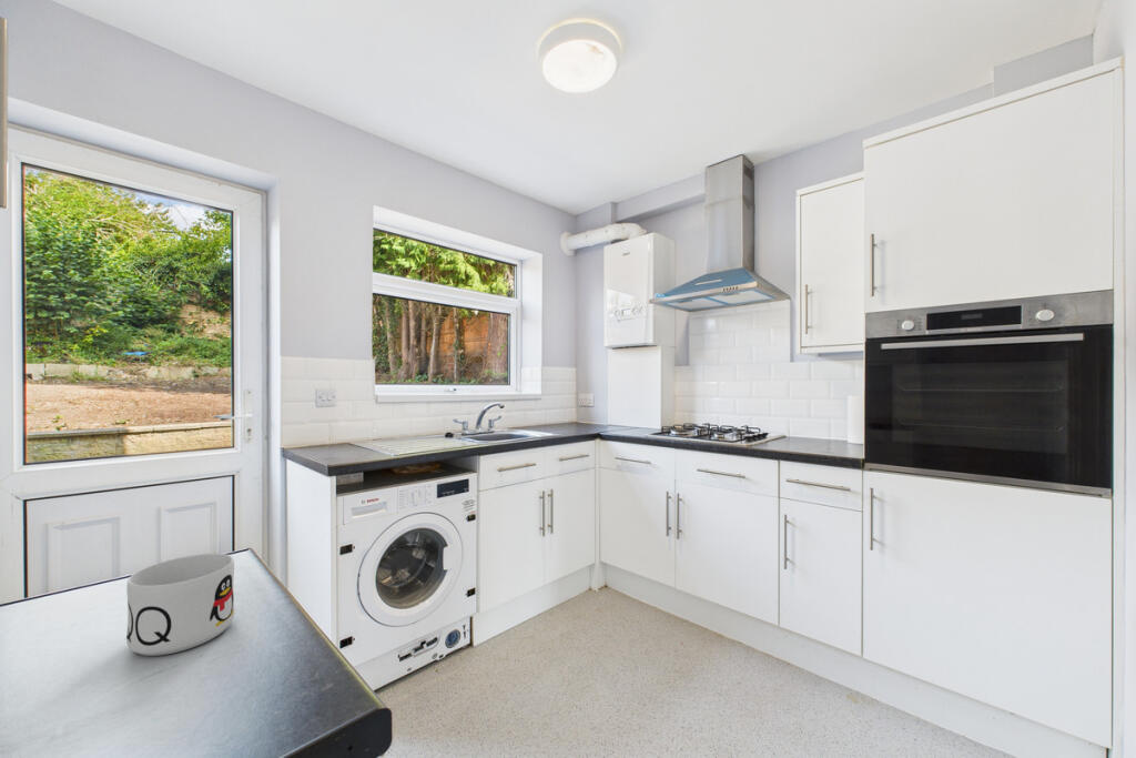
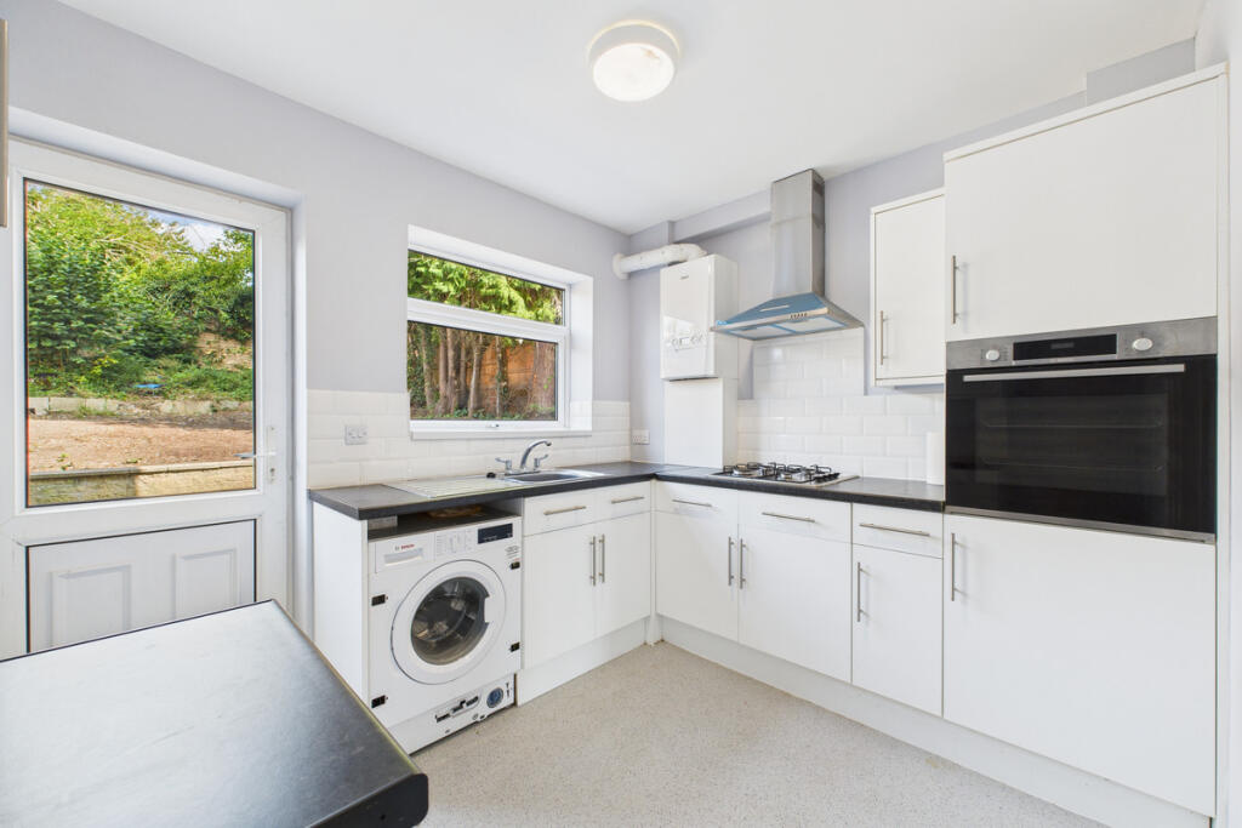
- mug [125,553,236,657]
